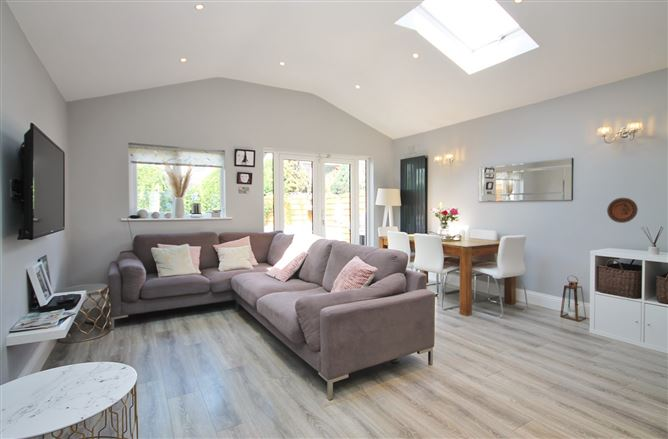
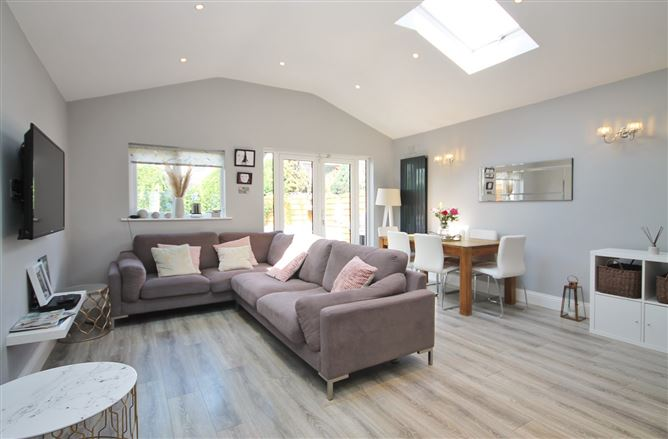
- decorative plate [606,197,639,224]
